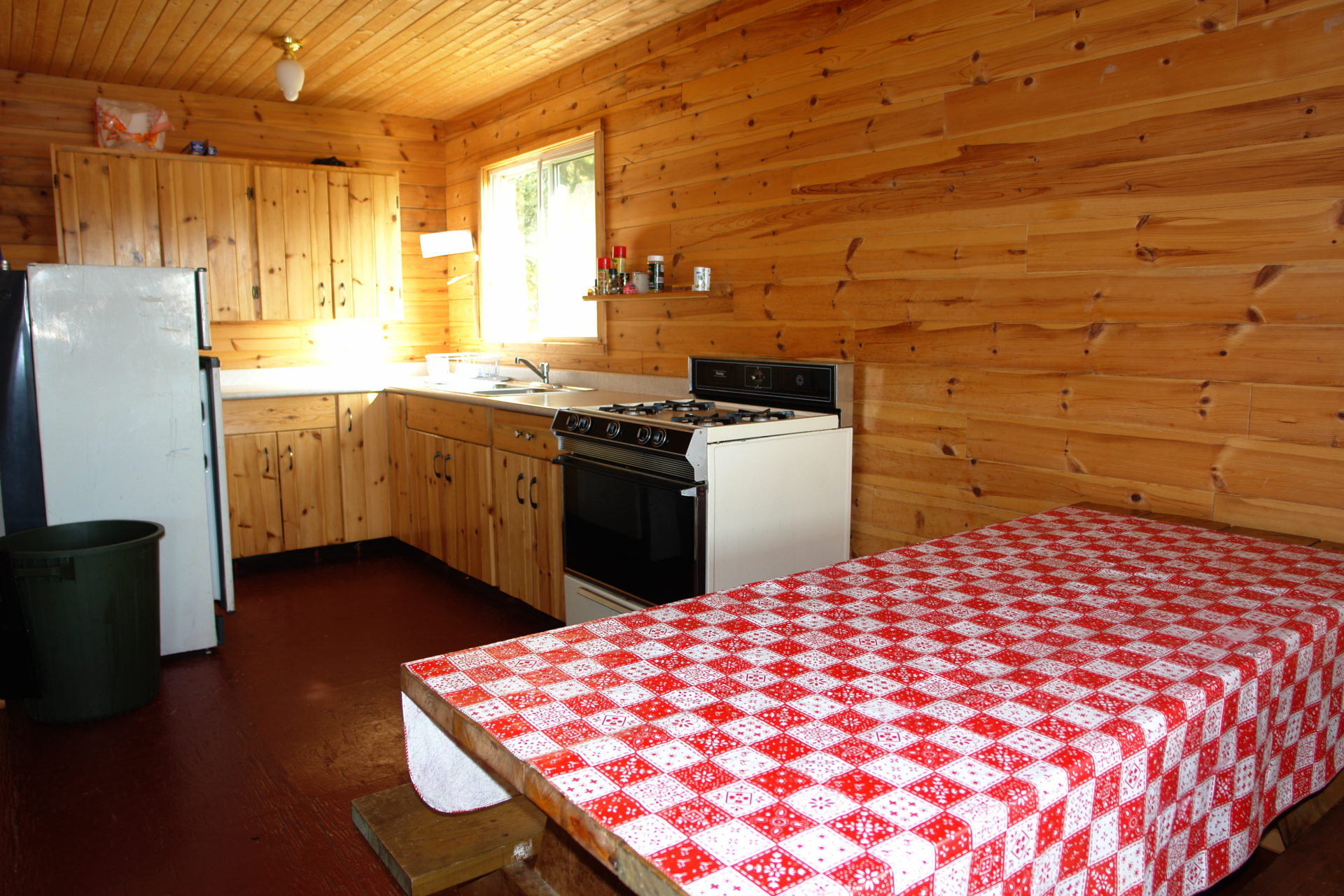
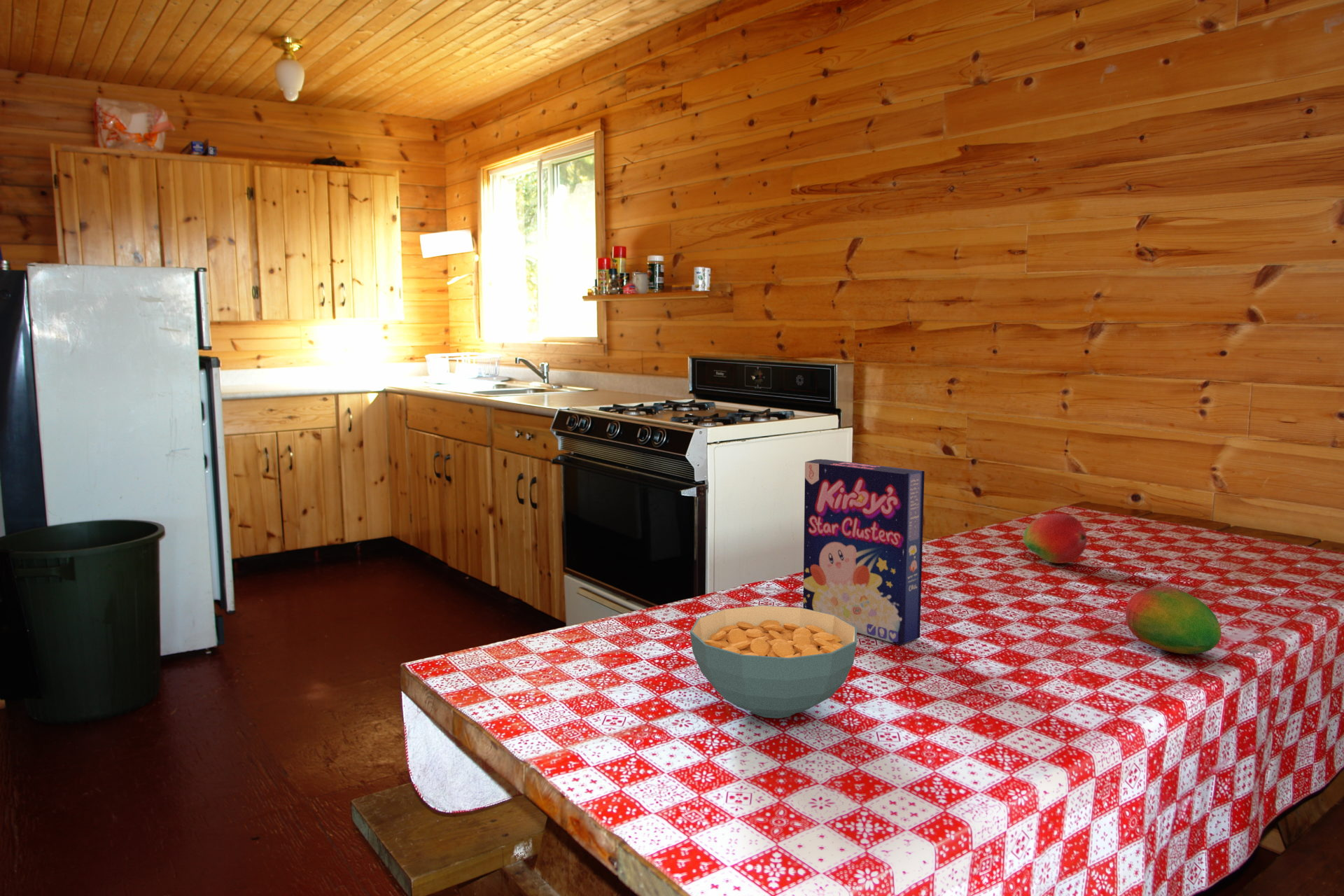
+ cereal box [802,458,925,645]
+ fruit [1125,586,1222,655]
+ fruit [1022,513,1088,564]
+ cereal bowl [689,605,858,719]
